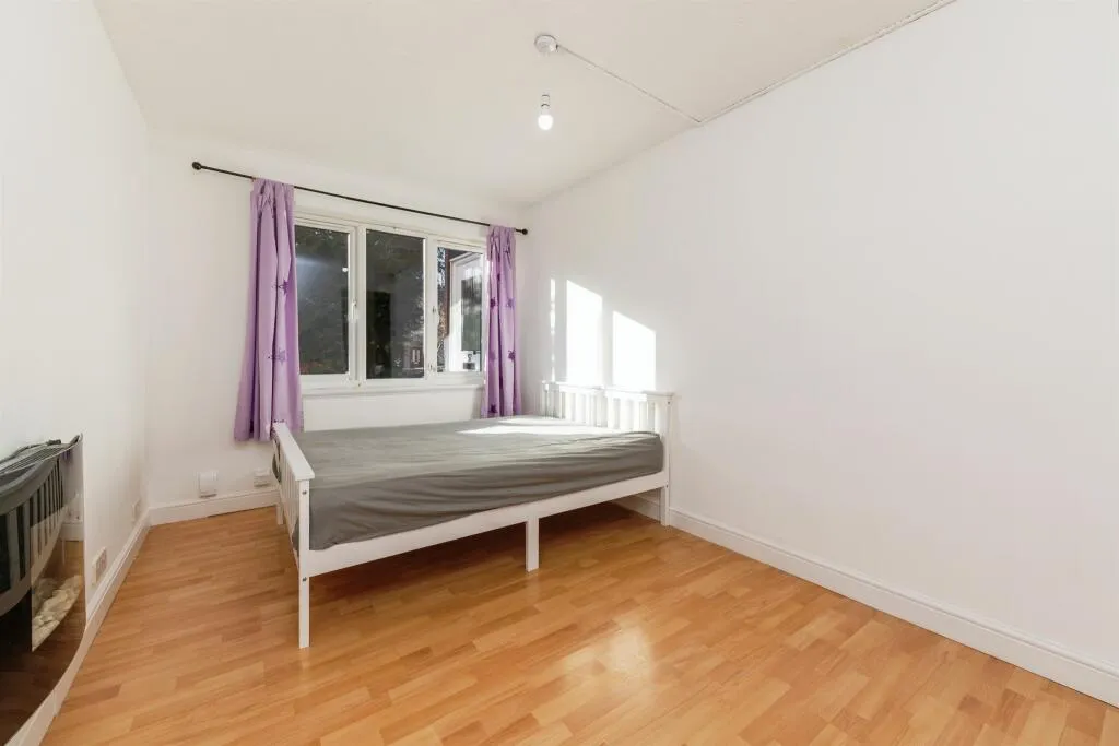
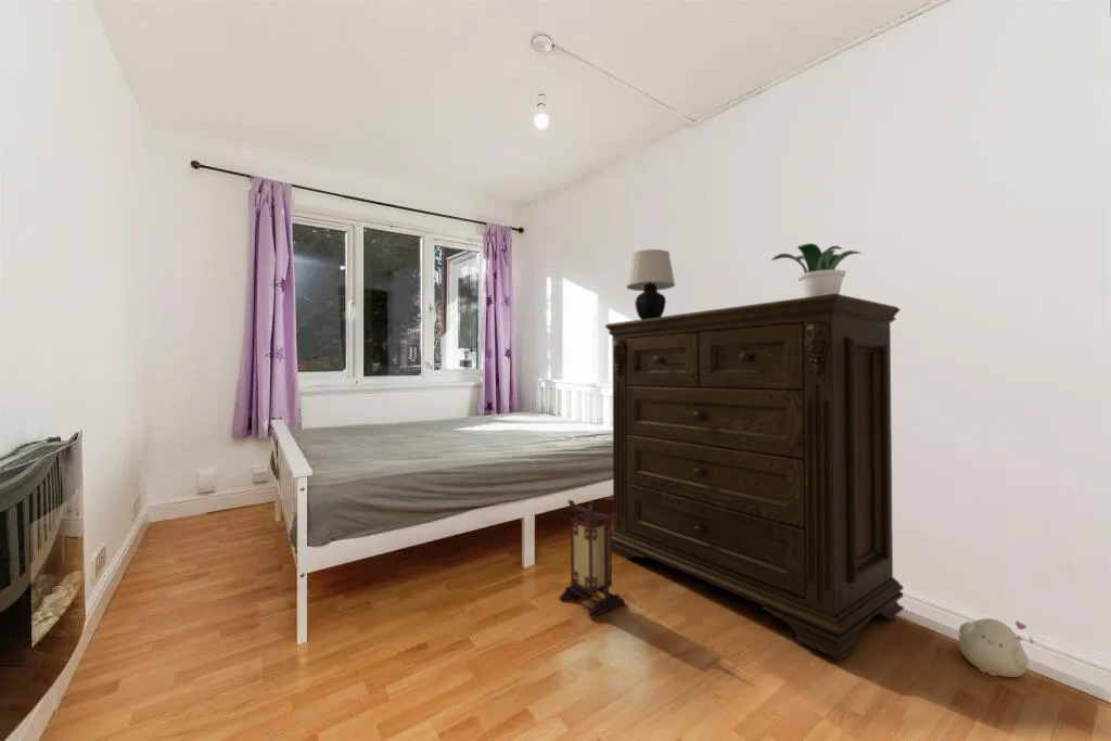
+ plush toy [957,617,1035,678]
+ lantern [559,499,626,619]
+ dresser [604,294,905,661]
+ potted plant [770,242,863,297]
+ table lamp [625,248,676,320]
